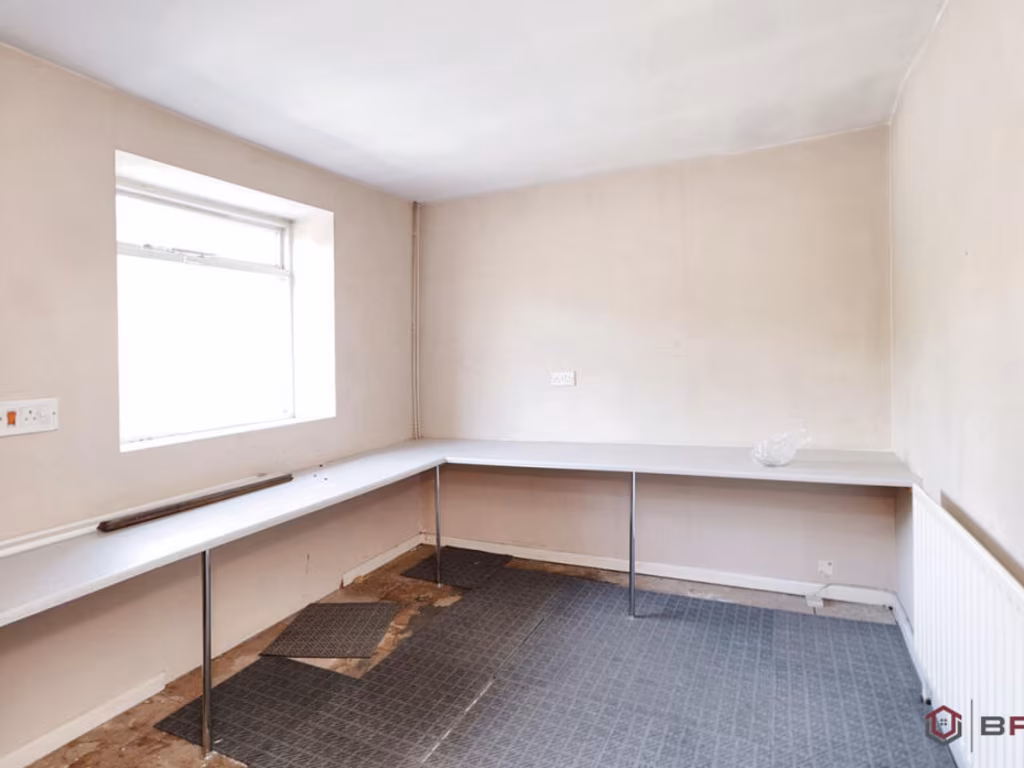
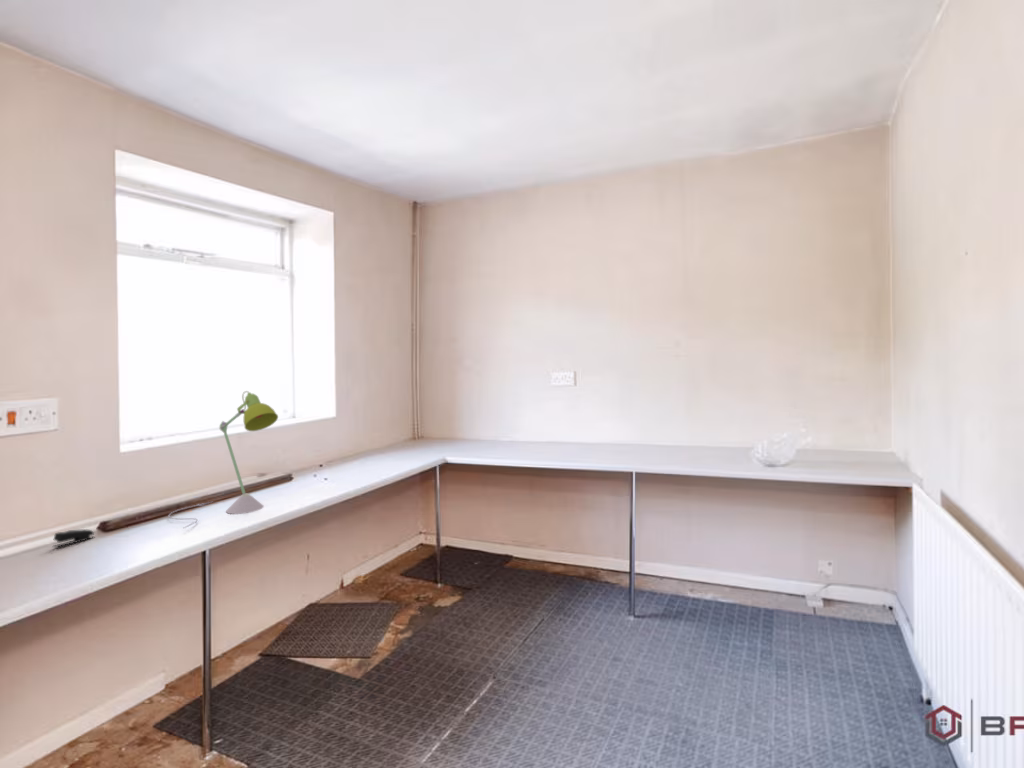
+ desk lamp [168,390,279,529]
+ stapler [52,528,96,548]
